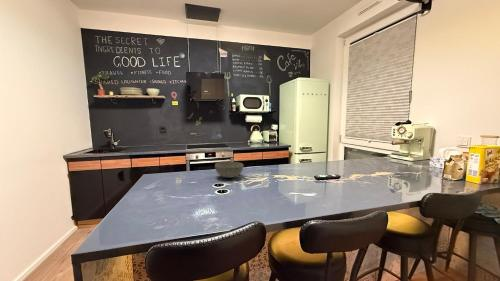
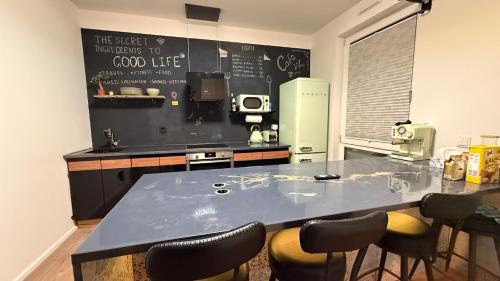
- bowl [214,160,244,179]
